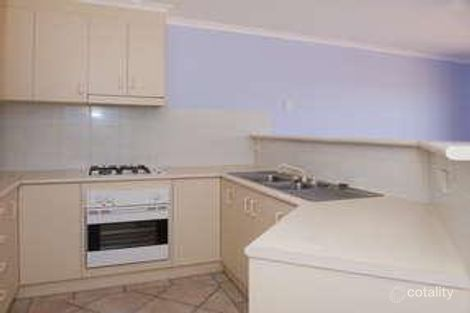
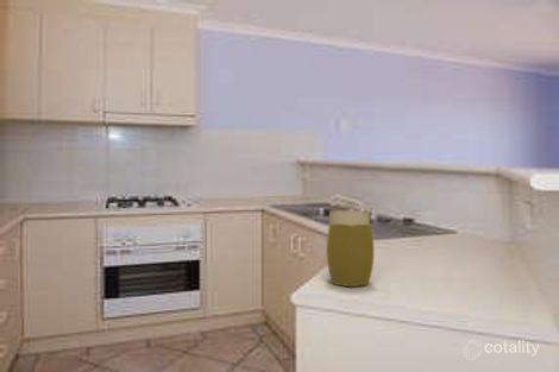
+ jar [325,209,375,288]
